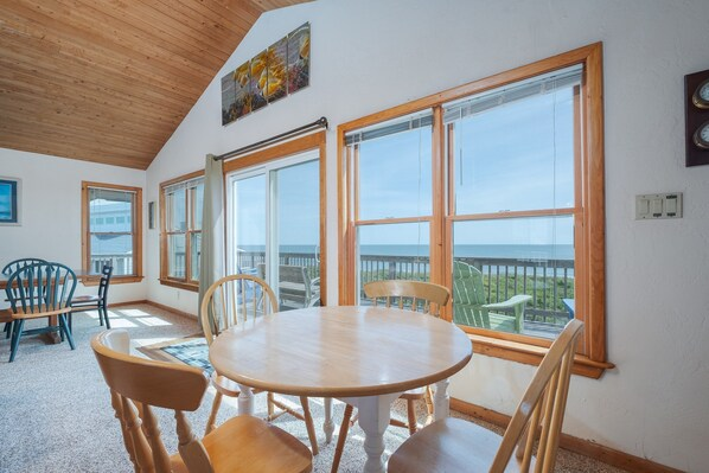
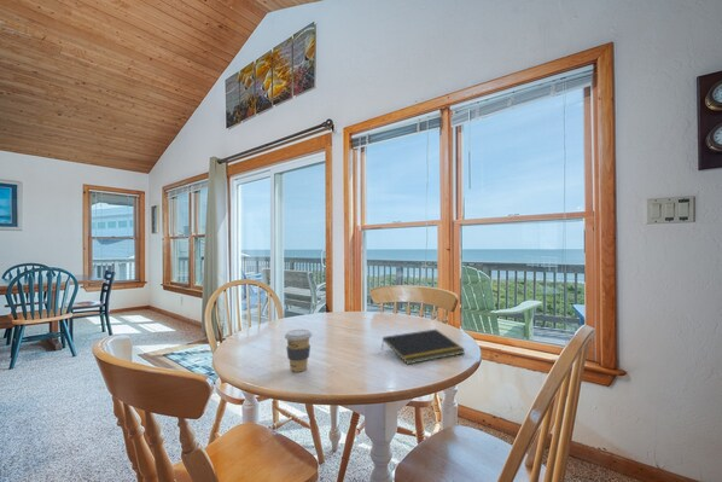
+ coffee cup [284,329,313,373]
+ notepad [380,329,466,365]
